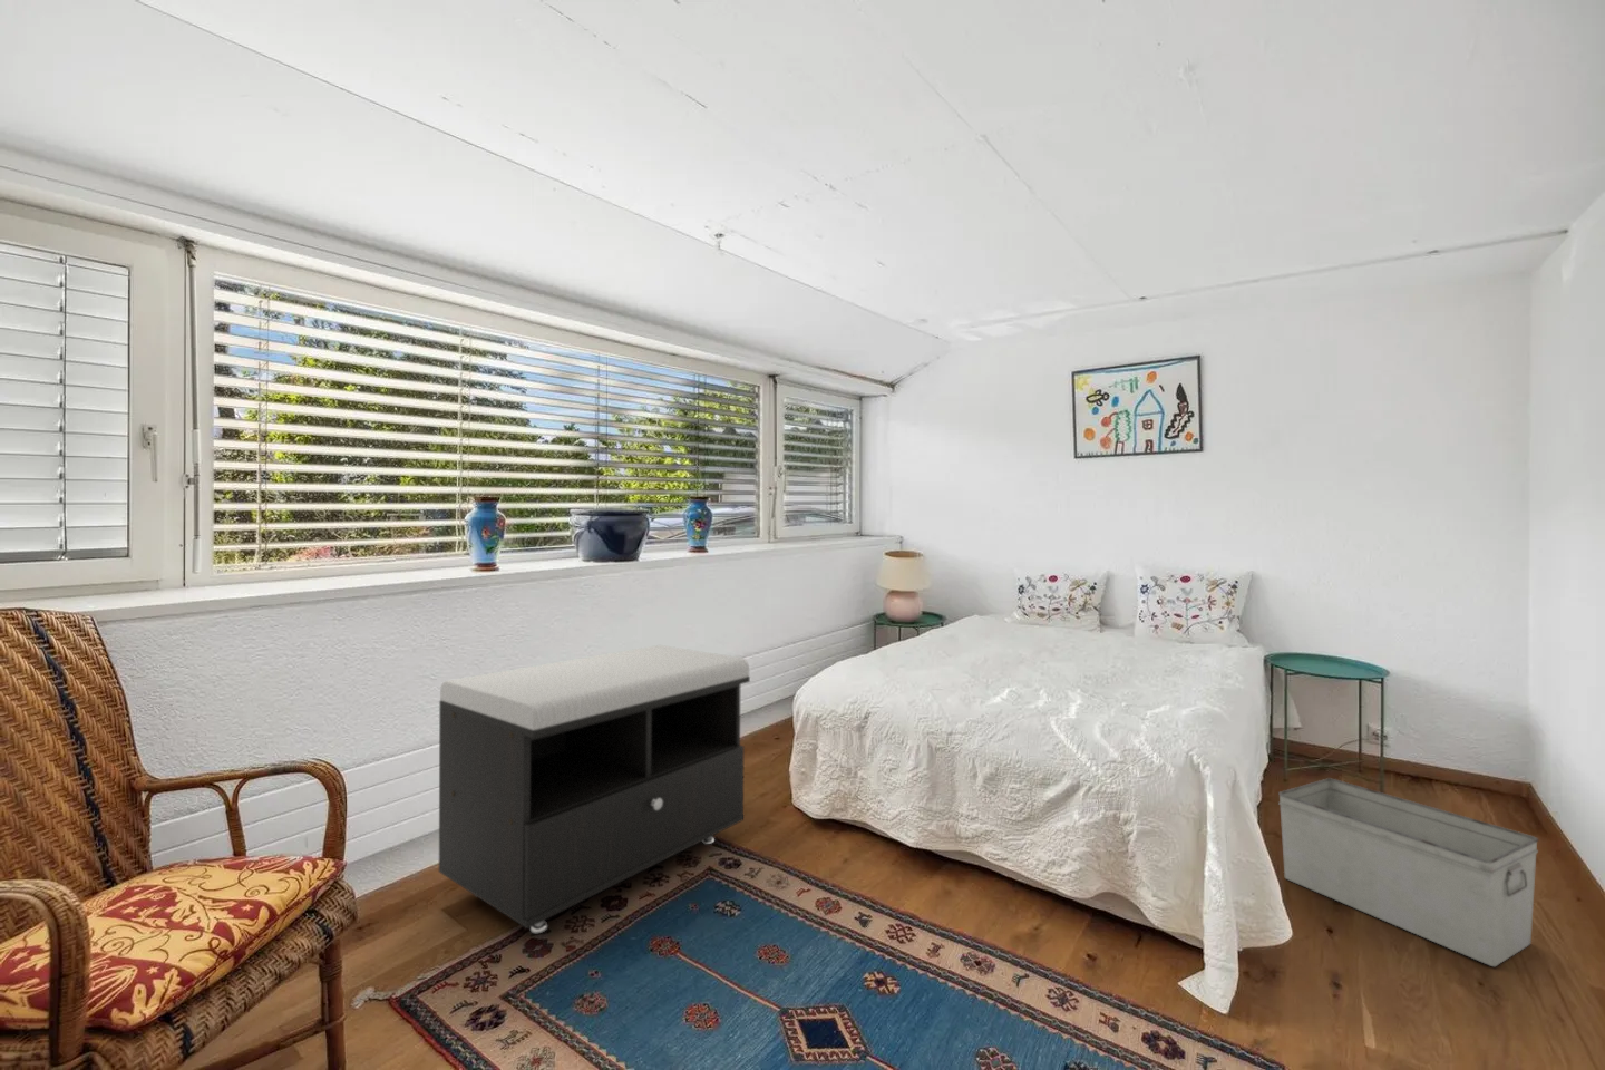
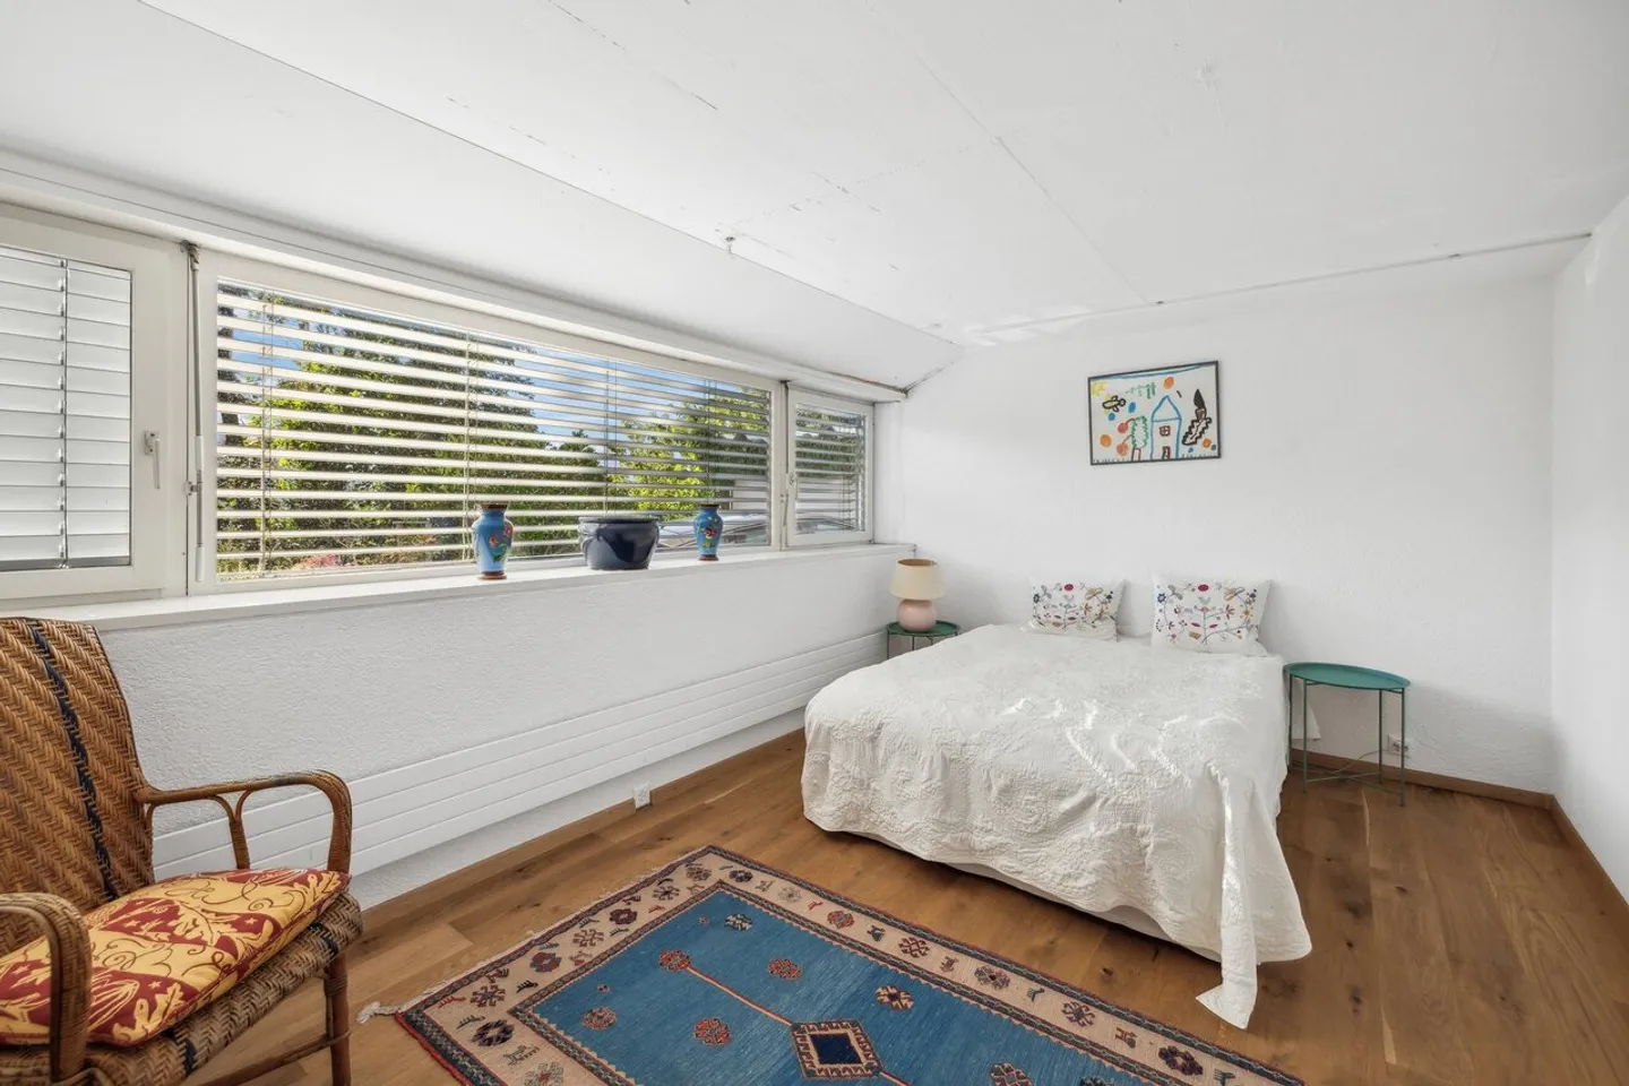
- storage bench [438,644,751,934]
- storage bin [1278,777,1539,967]
